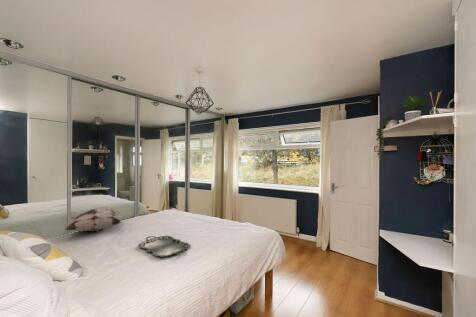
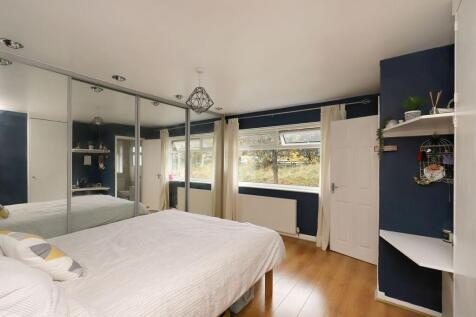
- decorative pillow [65,208,122,232]
- serving tray [138,235,191,258]
